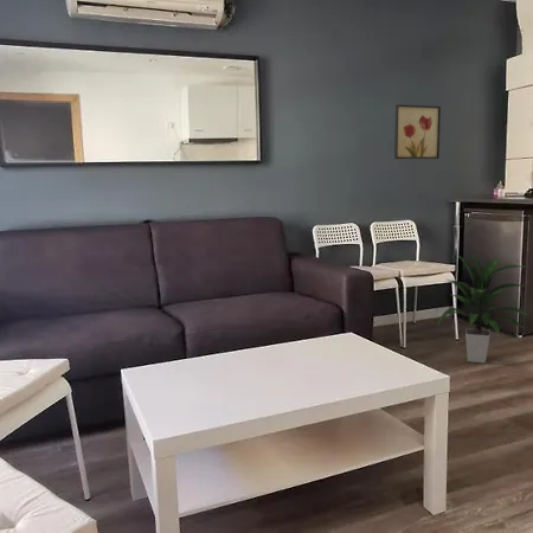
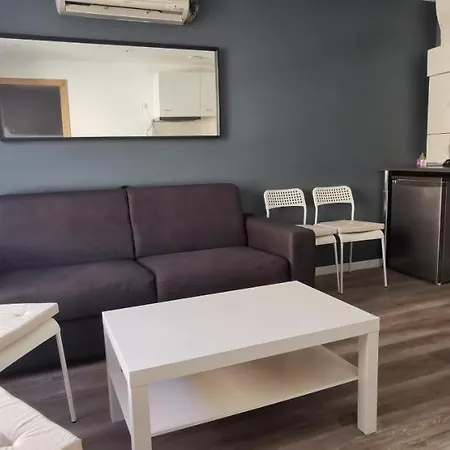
- indoor plant [437,253,528,365]
- wall art [393,103,442,160]
